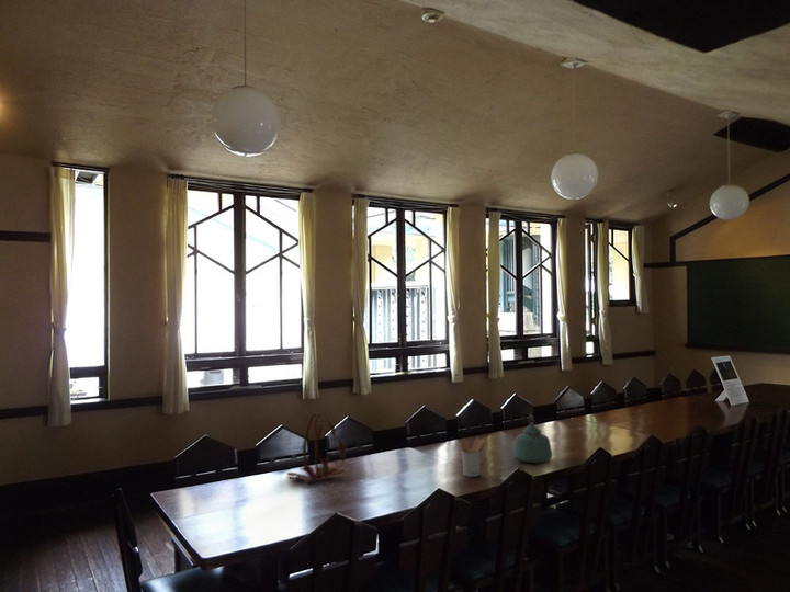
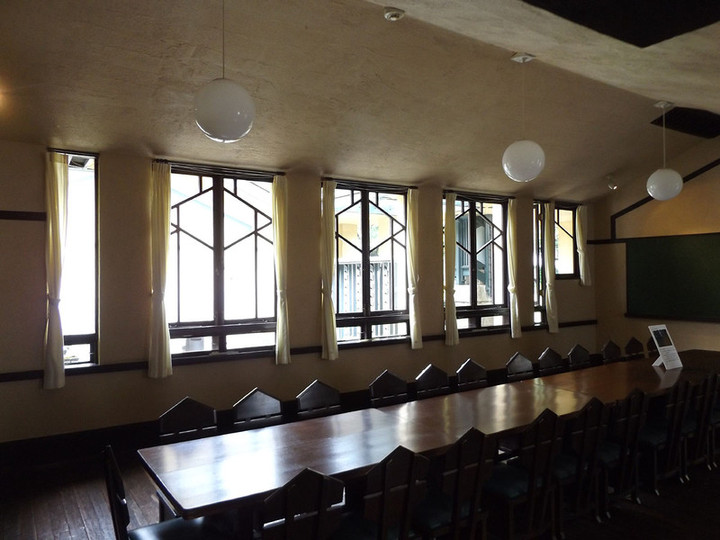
- utensil holder [459,436,486,478]
- kettle [512,413,553,464]
- plant [285,412,348,482]
